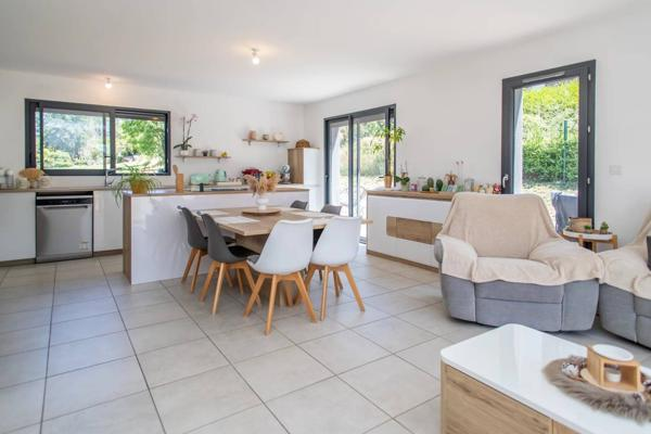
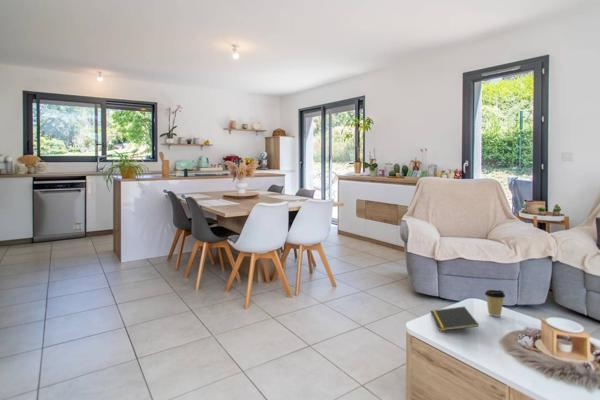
+ notepad [429,306,480,332]
+ coffee cup [484,289,506,318]
